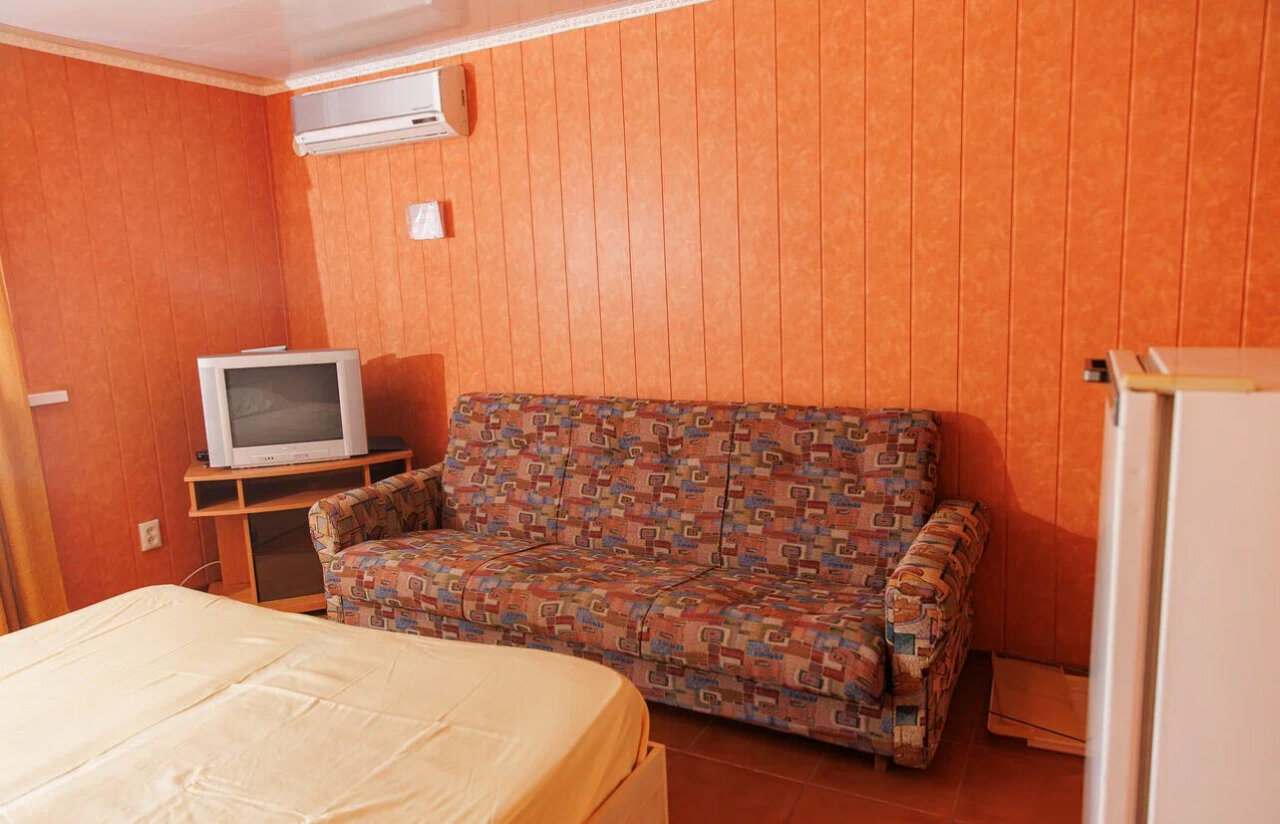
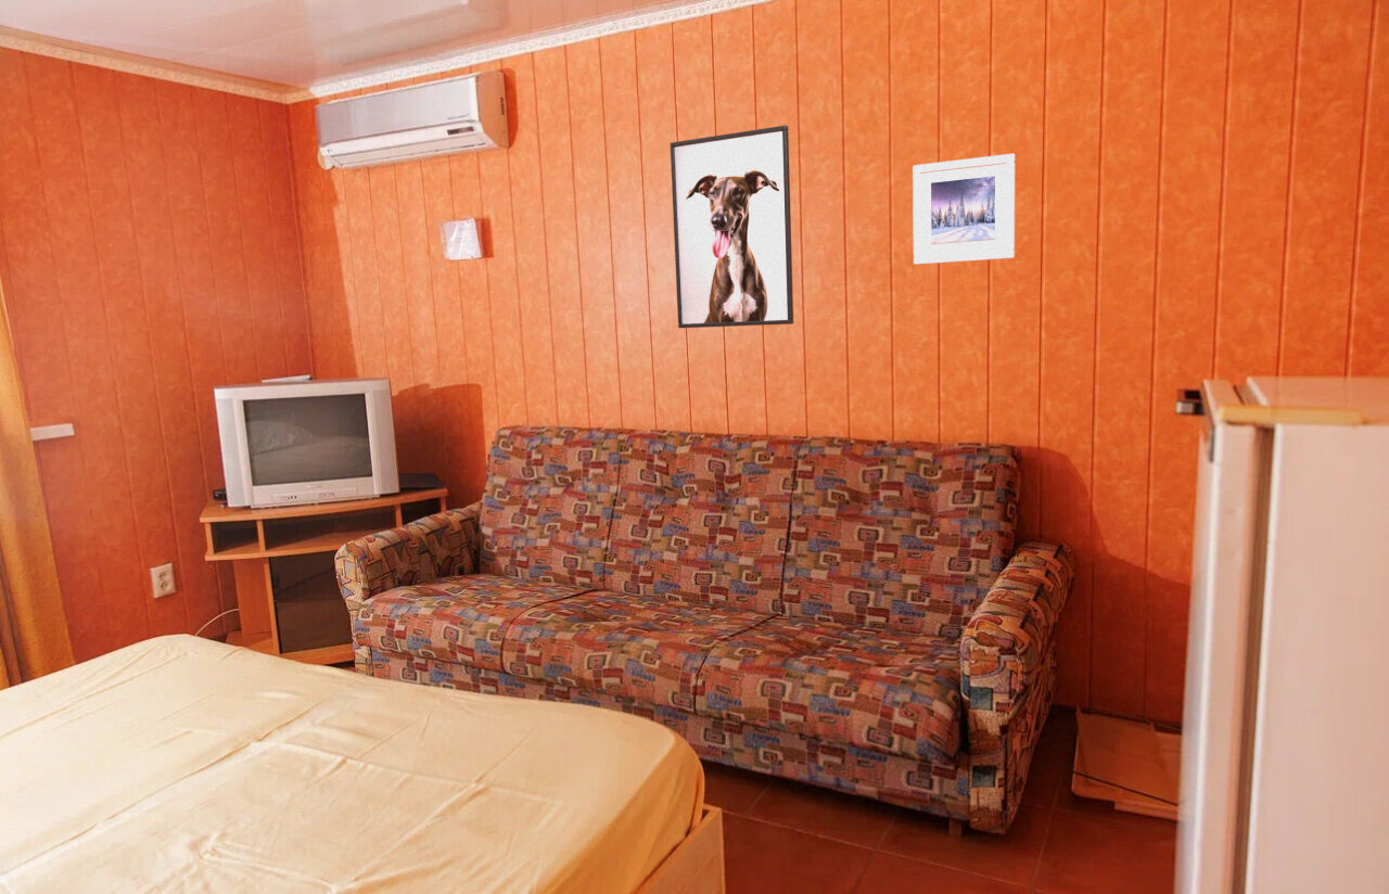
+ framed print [670,125,794,329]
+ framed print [912,153,1017,266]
